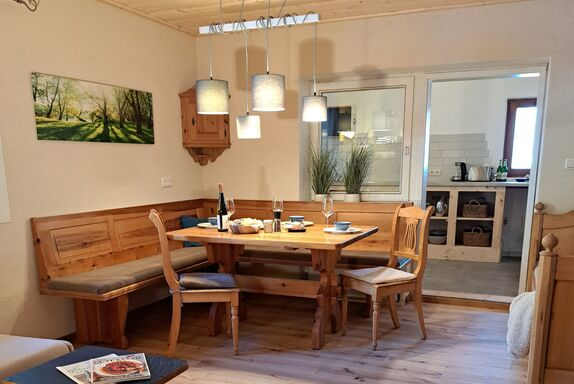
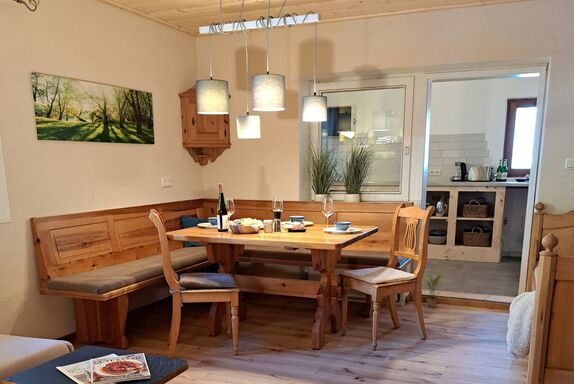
+ potted plant [422,266,446,309]
